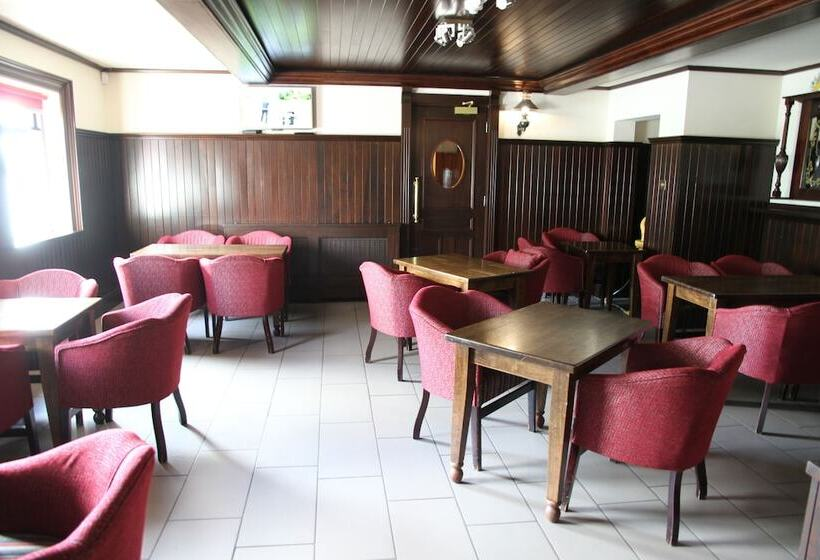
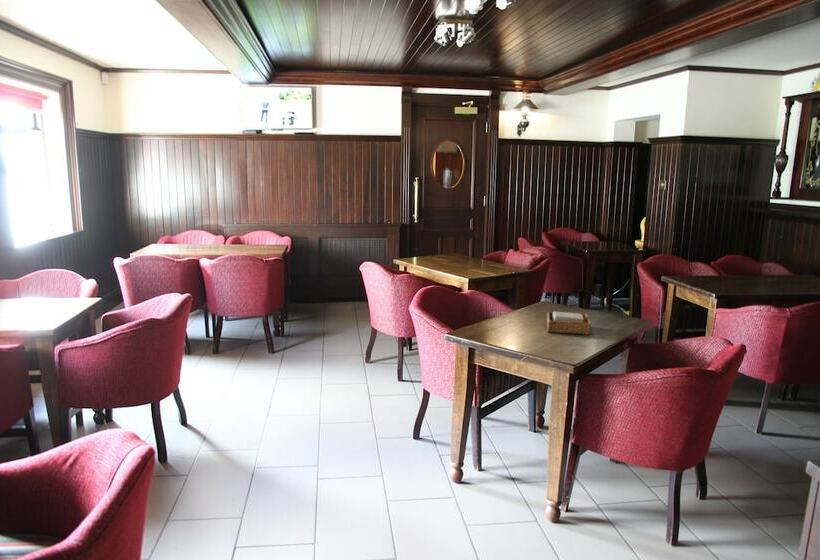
+ napkin holder [546,311,592,336]
